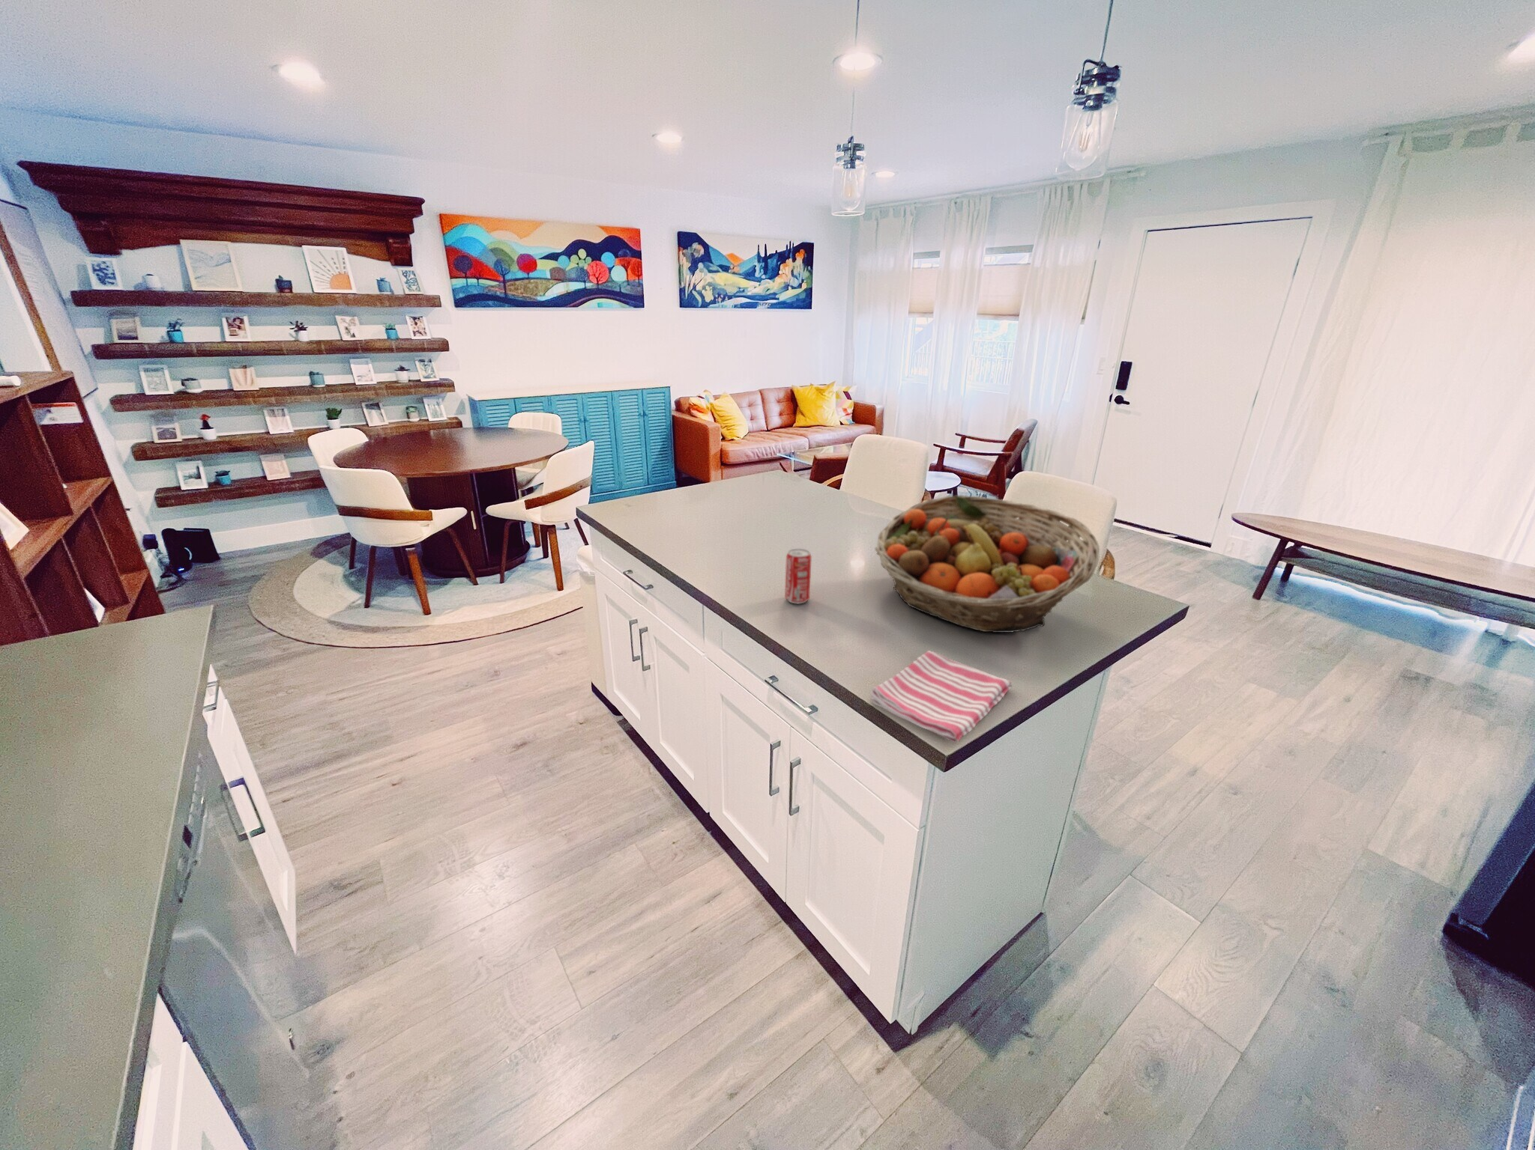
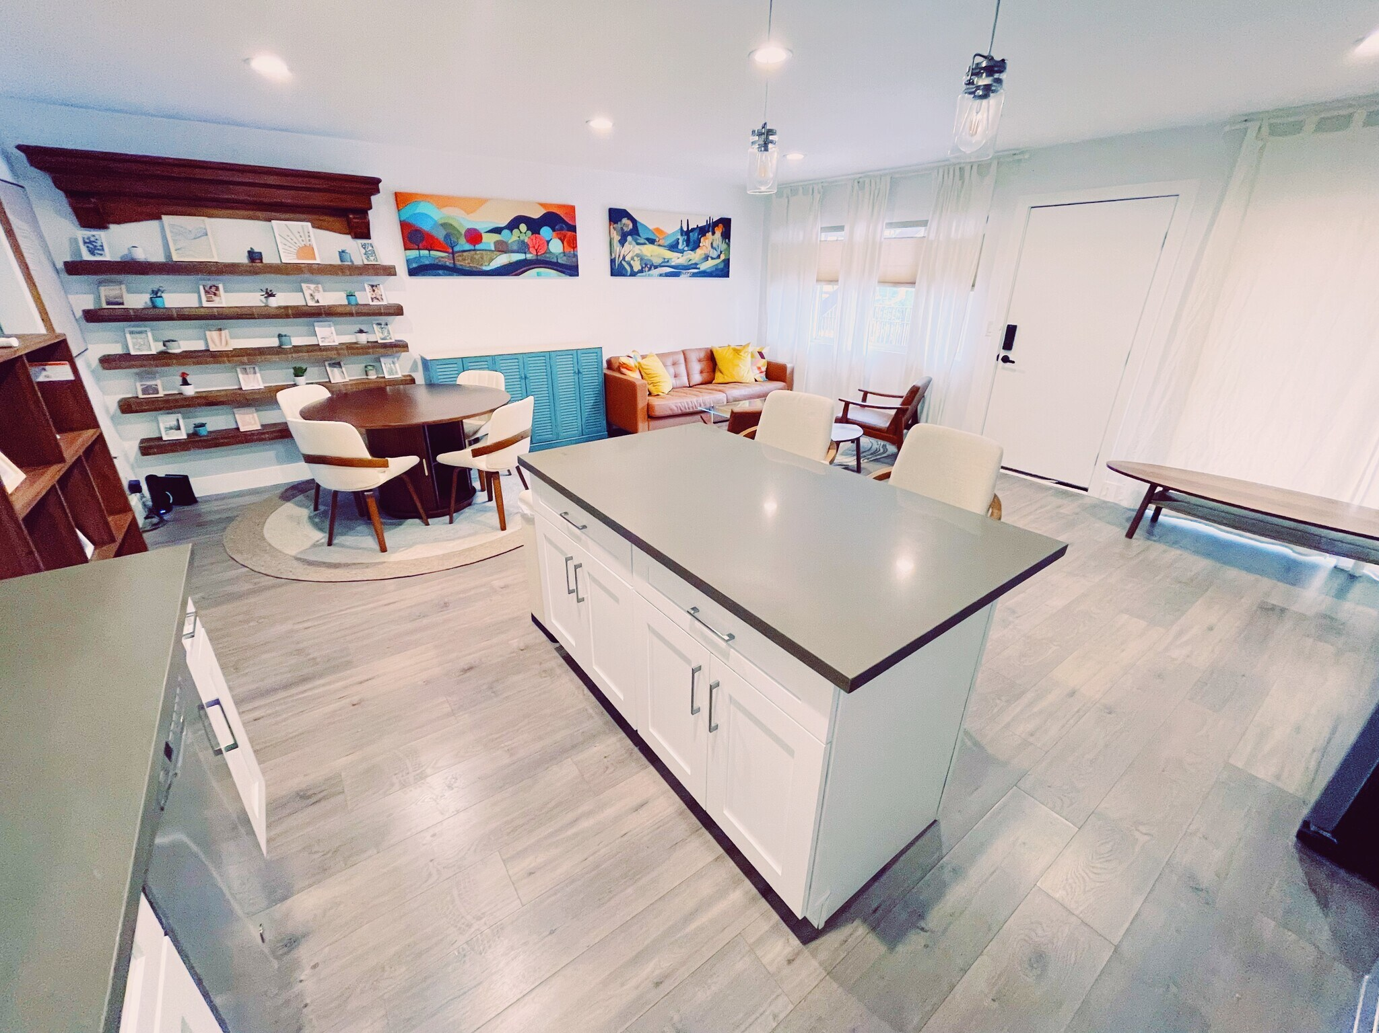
- fruit basket [875,494,1100,633]
- beverage can [784,548,812,605]
- dish towel [869,650,1013,743]
